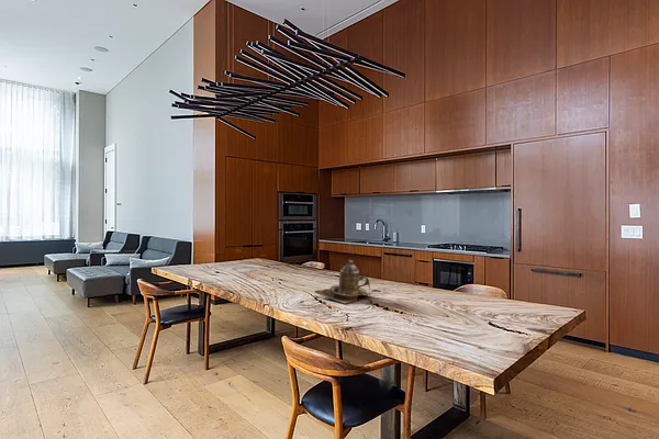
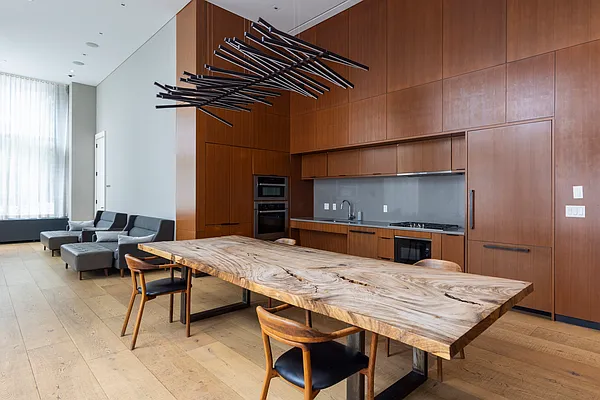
- teapot [313,259,373,304]
